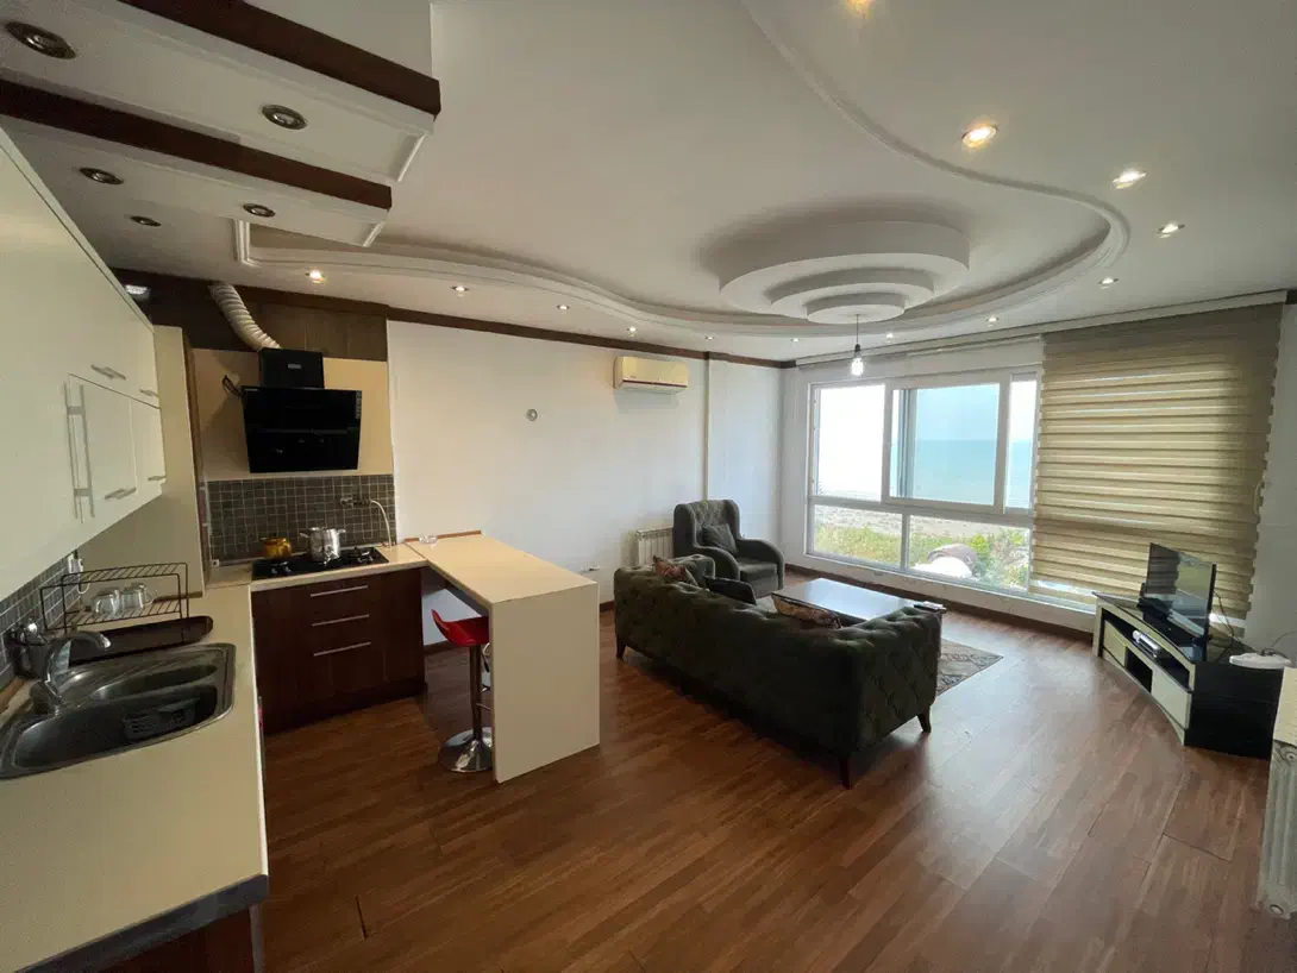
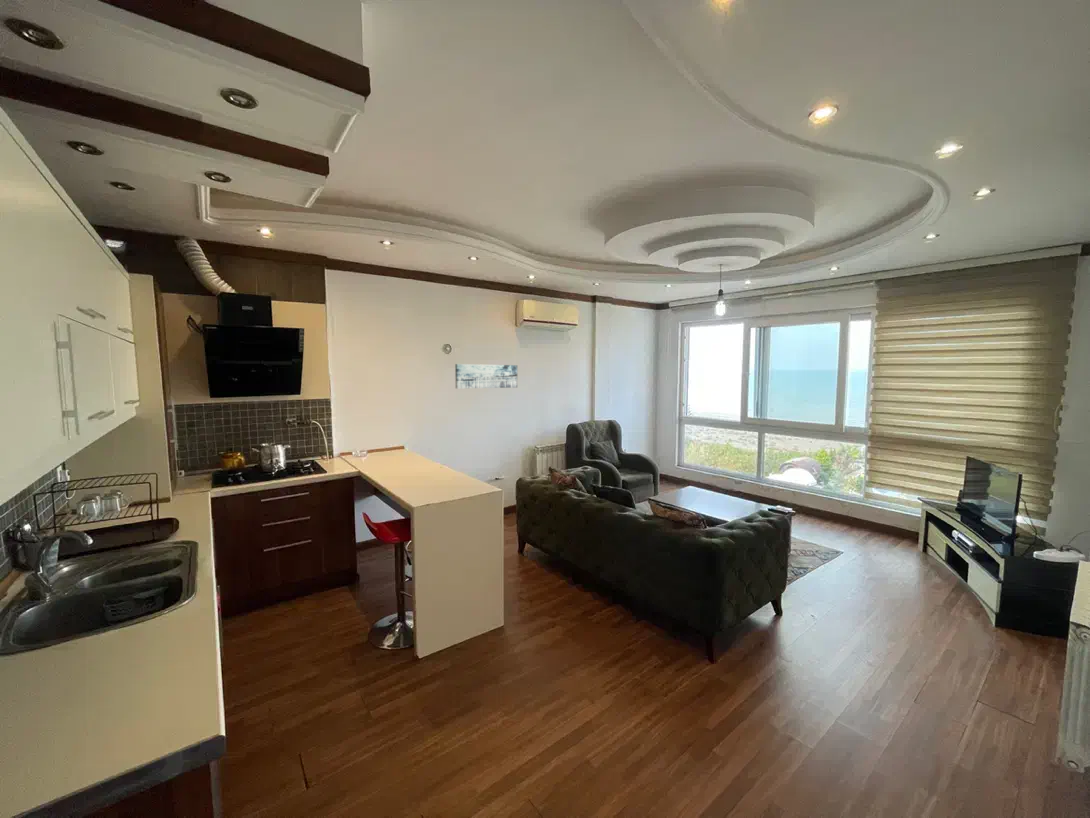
+ wall art [454,363,518,389]
